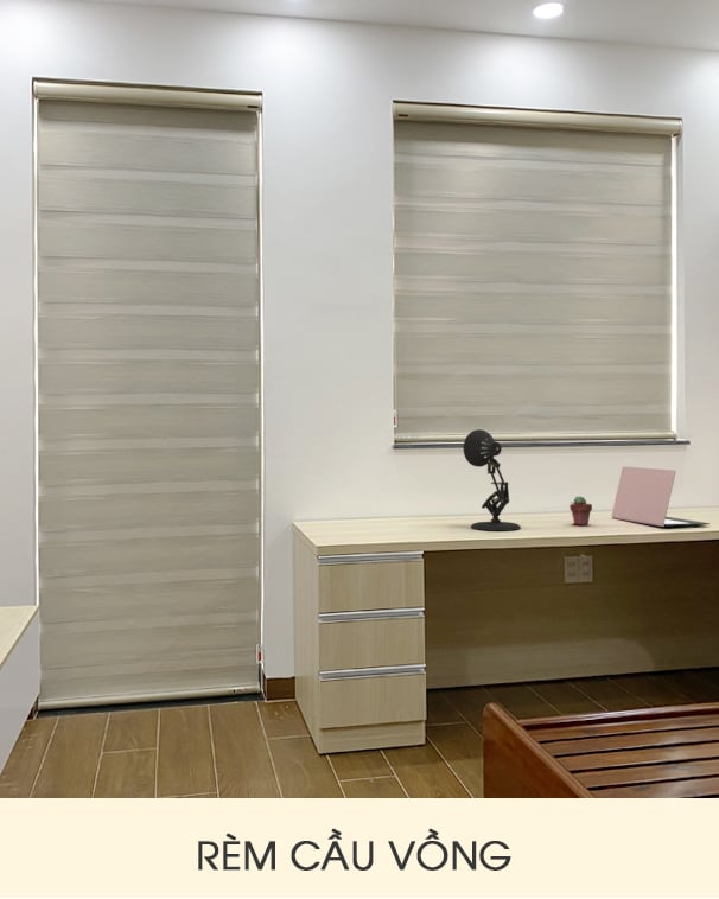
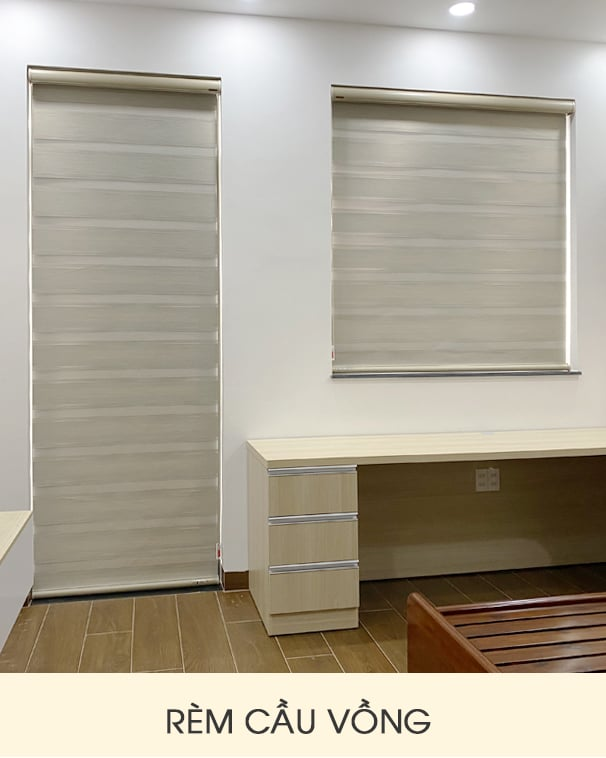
- laptop [610,465,711,528]
- desk lamp [463,428,522,531]
- potted succulent [568,496,593,527]
